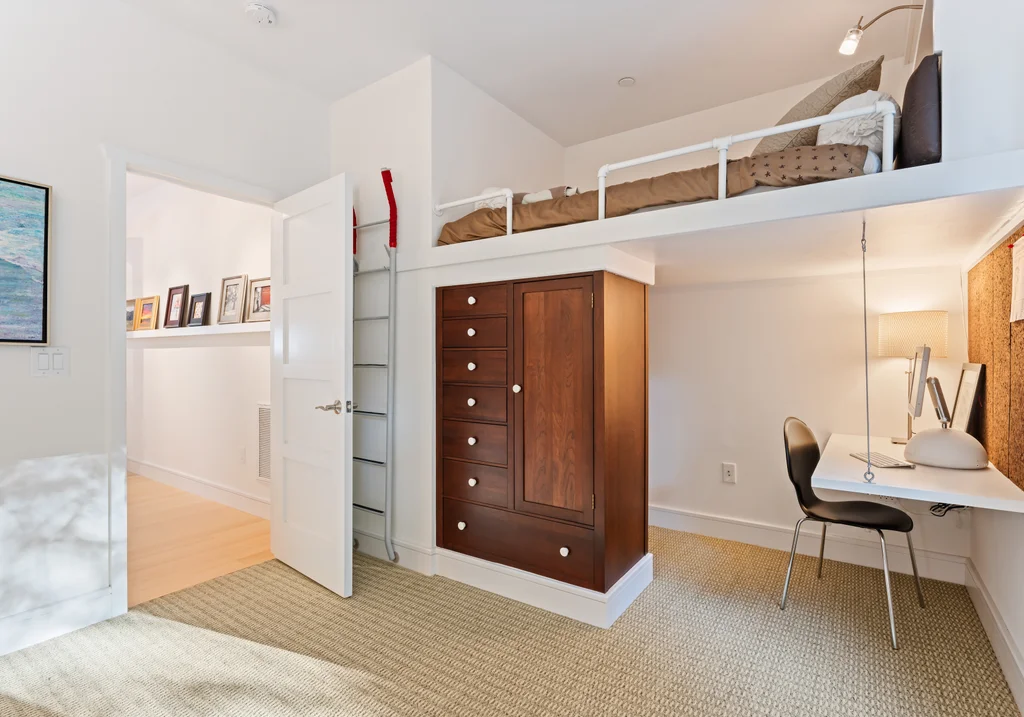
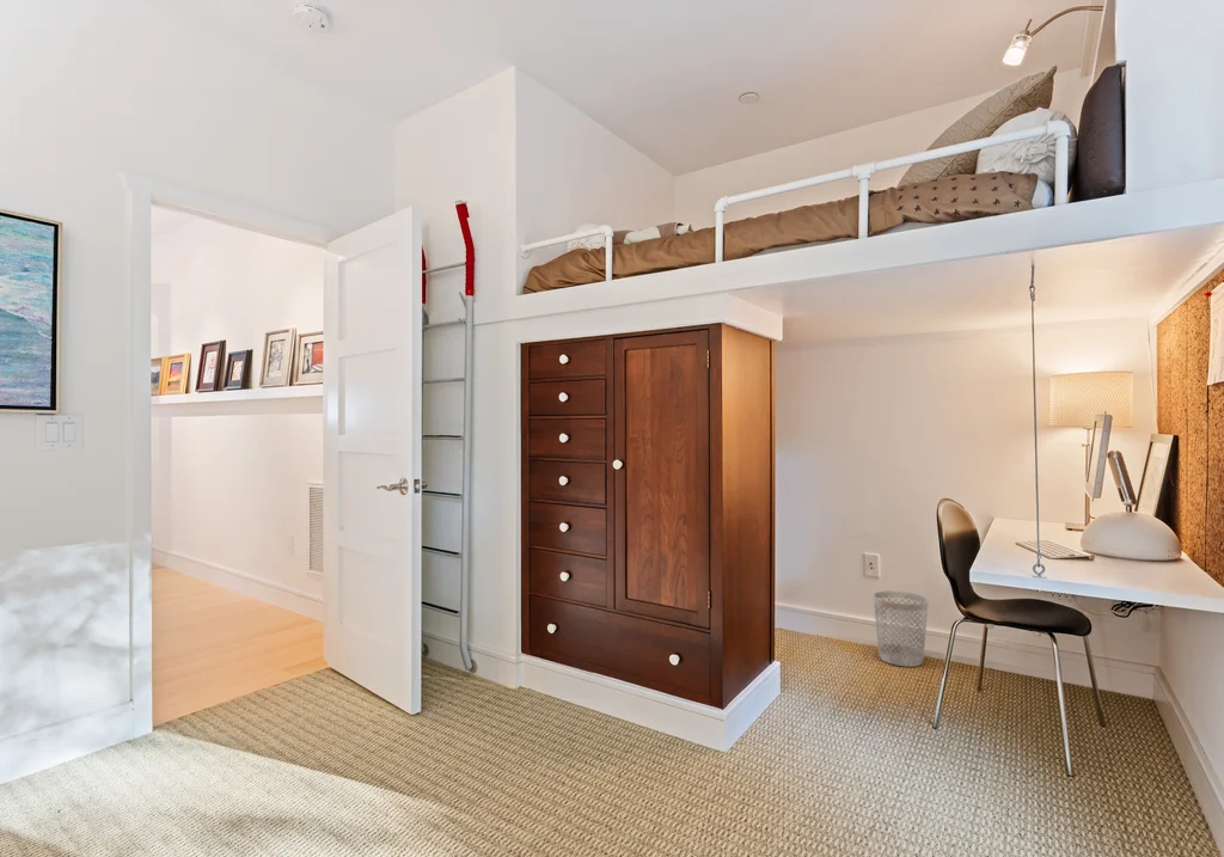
+ wastebasket [873,590,930,668]
